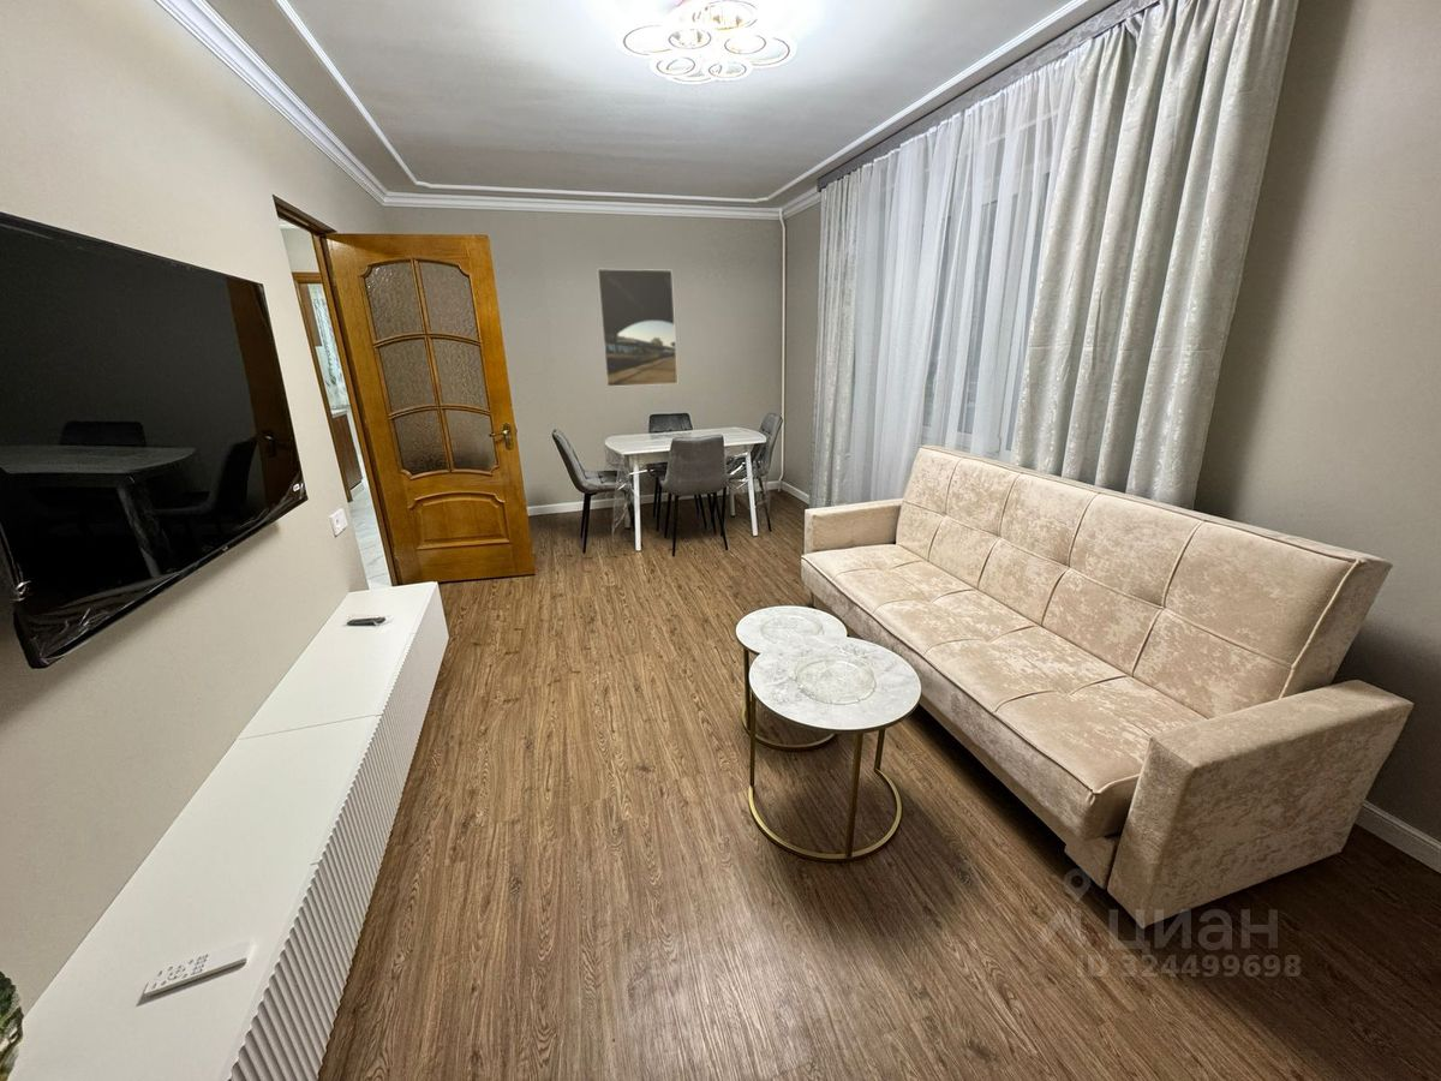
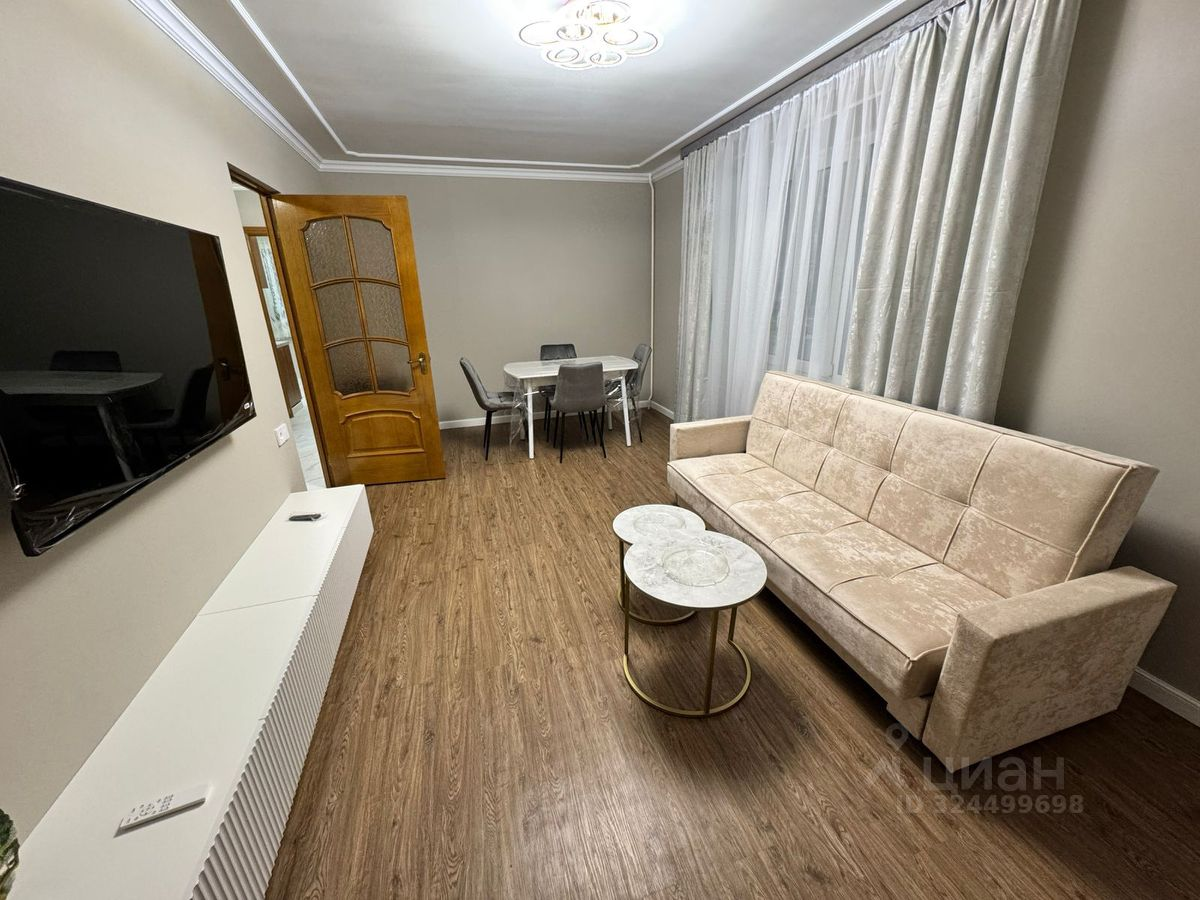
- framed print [596,268,678,388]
